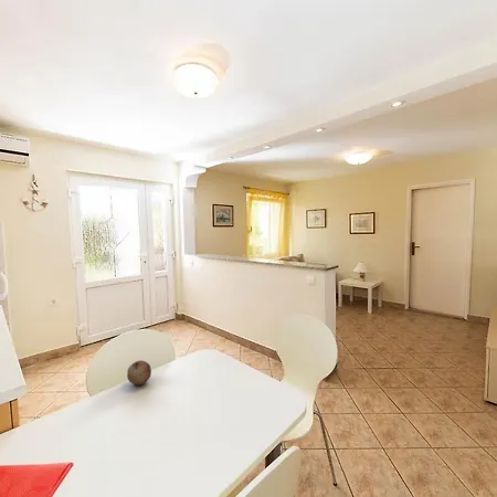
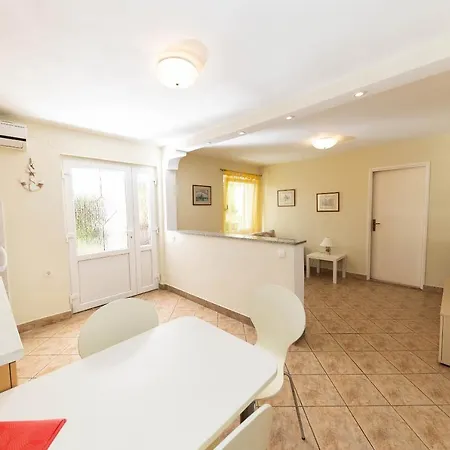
- fruit [126,359,152,387]
